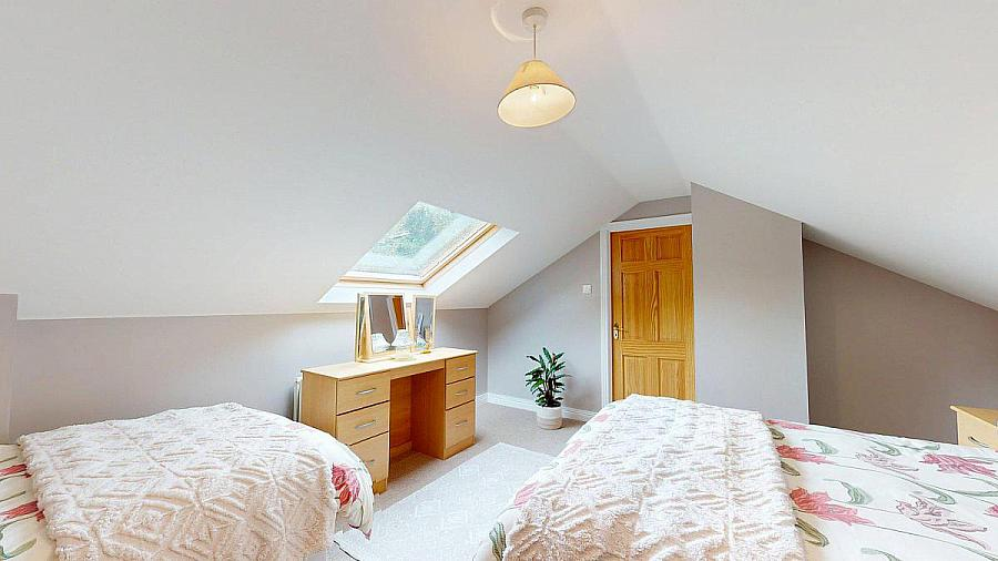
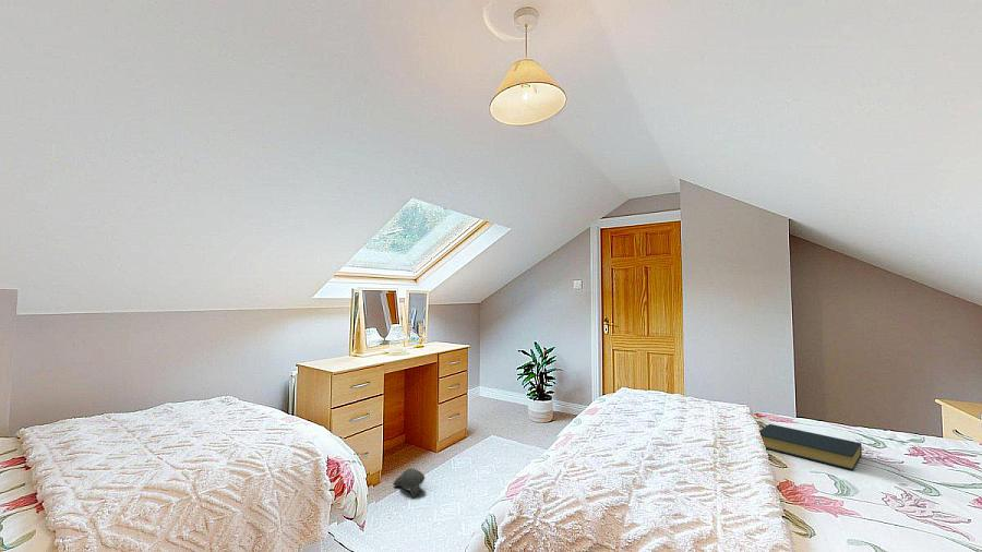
+ plush toy [392,467,426,499]
+ hardback book [758,423,863,471]
